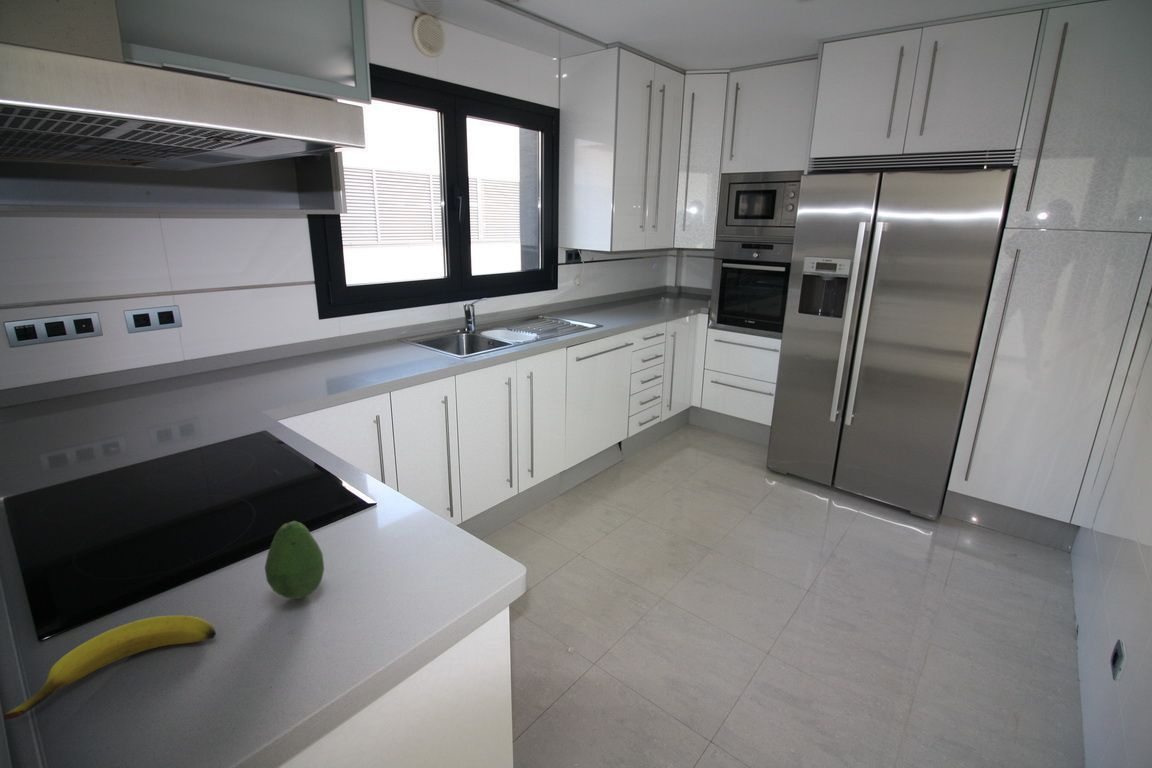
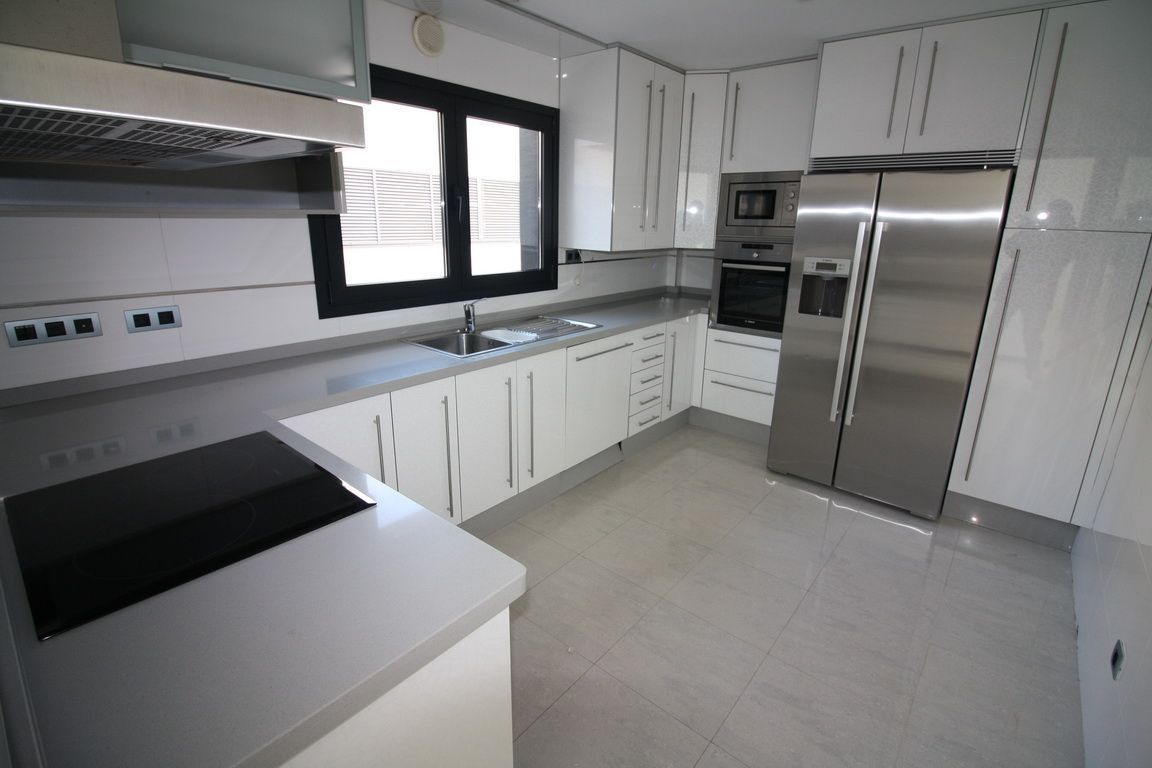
- fruit [264,520,325,600]
- banana [3,615,217,721]
